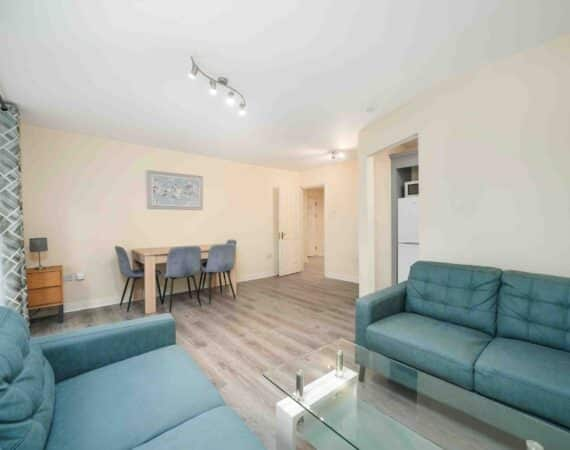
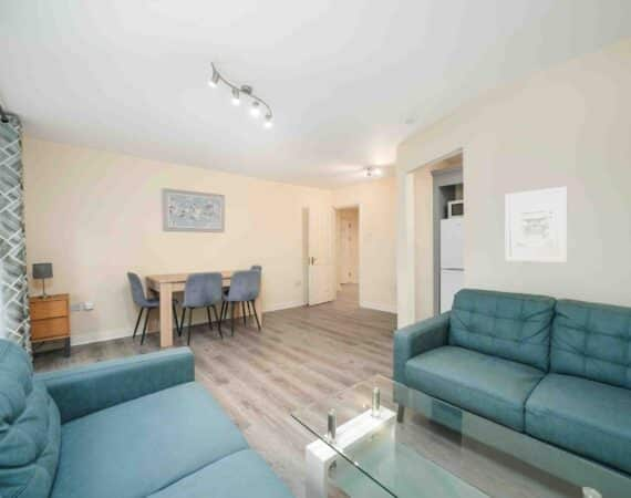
+ wall art [504,185,569,263]
